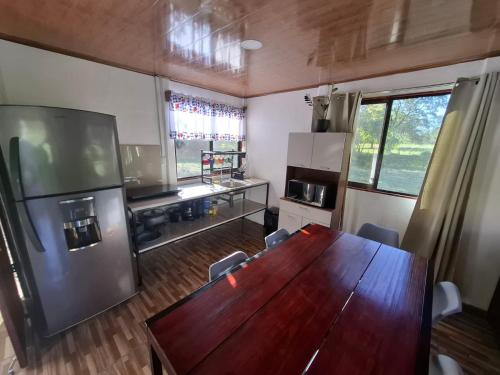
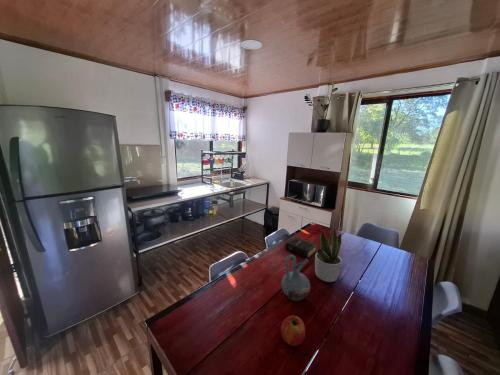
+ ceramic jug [280,254,311,302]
+ book [283,236,318,259]
+ apple [280,315,306,347]
+ potted plant [314,226,343,283]
